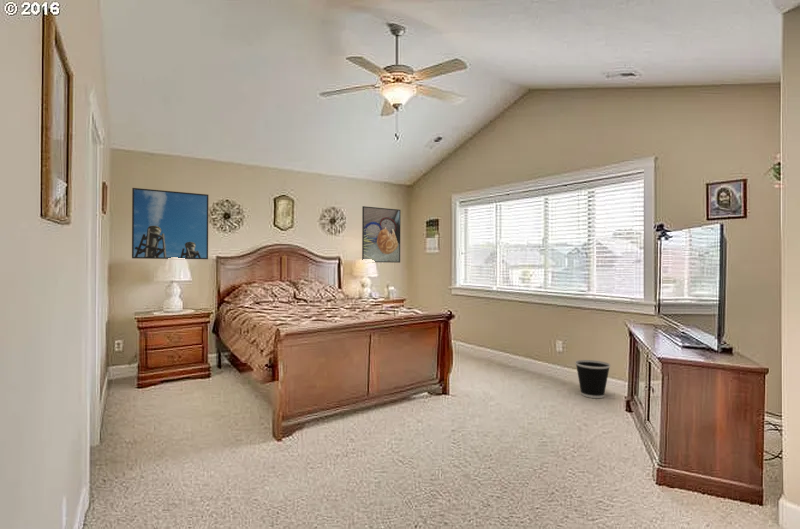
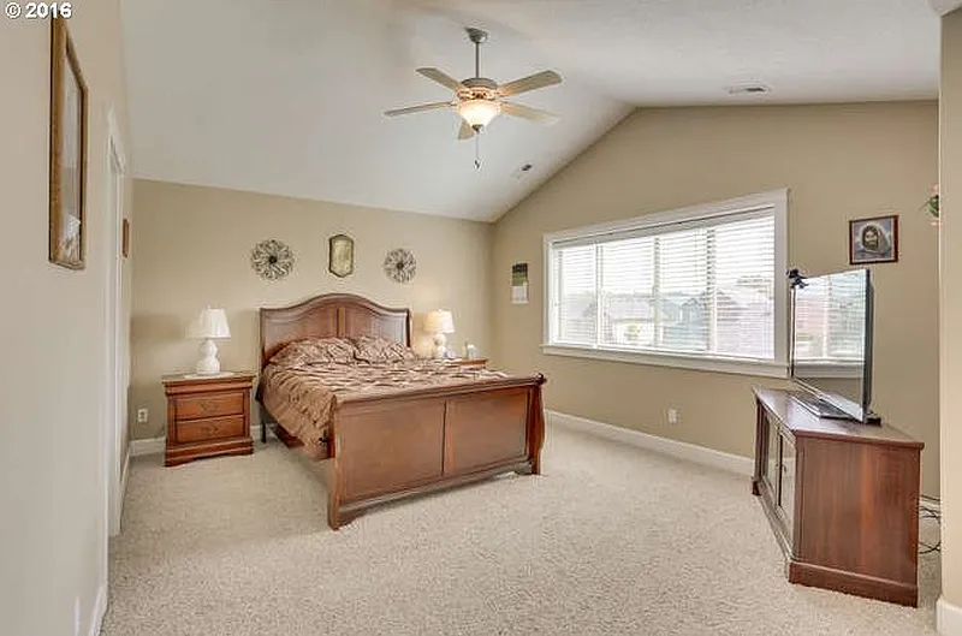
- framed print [361,205,402,264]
- wastebasket [574,359,611,399]
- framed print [131,187,209,260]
